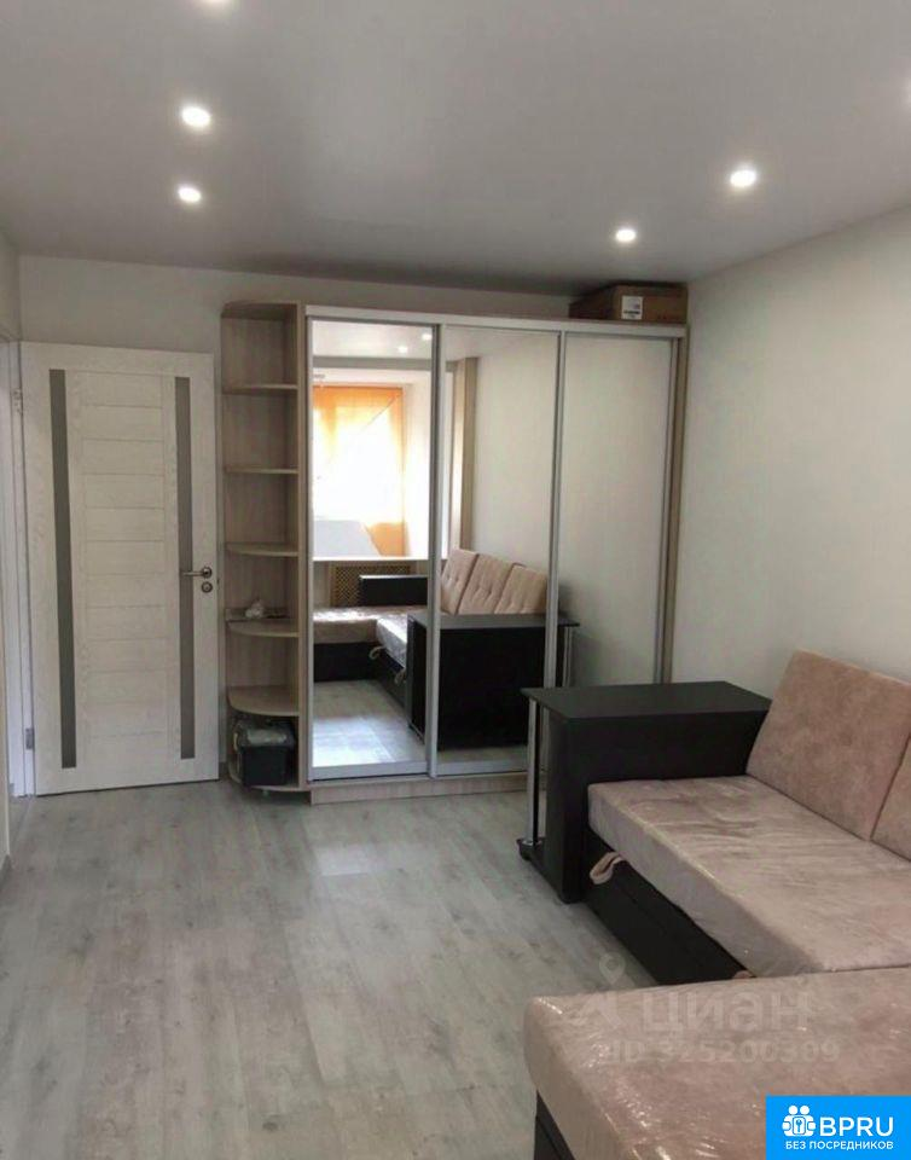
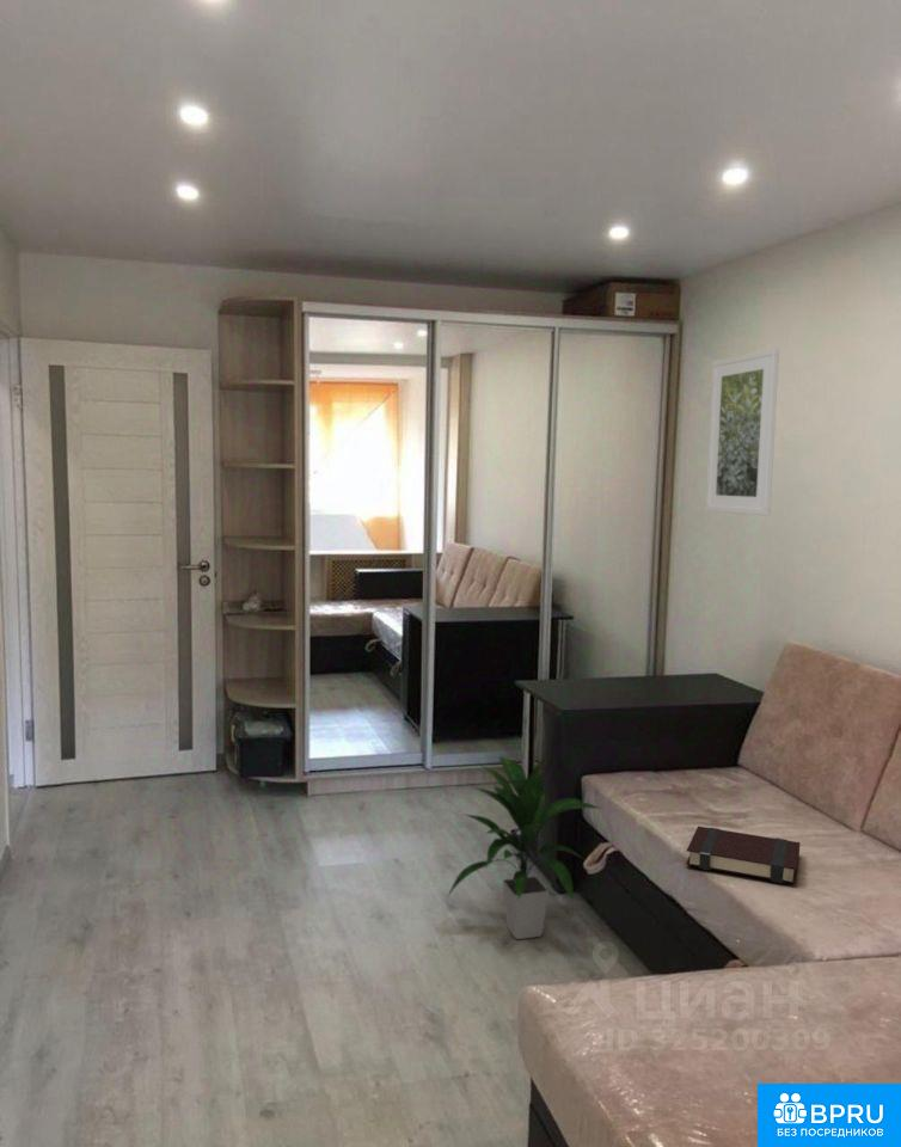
+ book [685,826,801,885]
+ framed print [704,348,780,517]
+ indoor plant [445,754,601,940]
